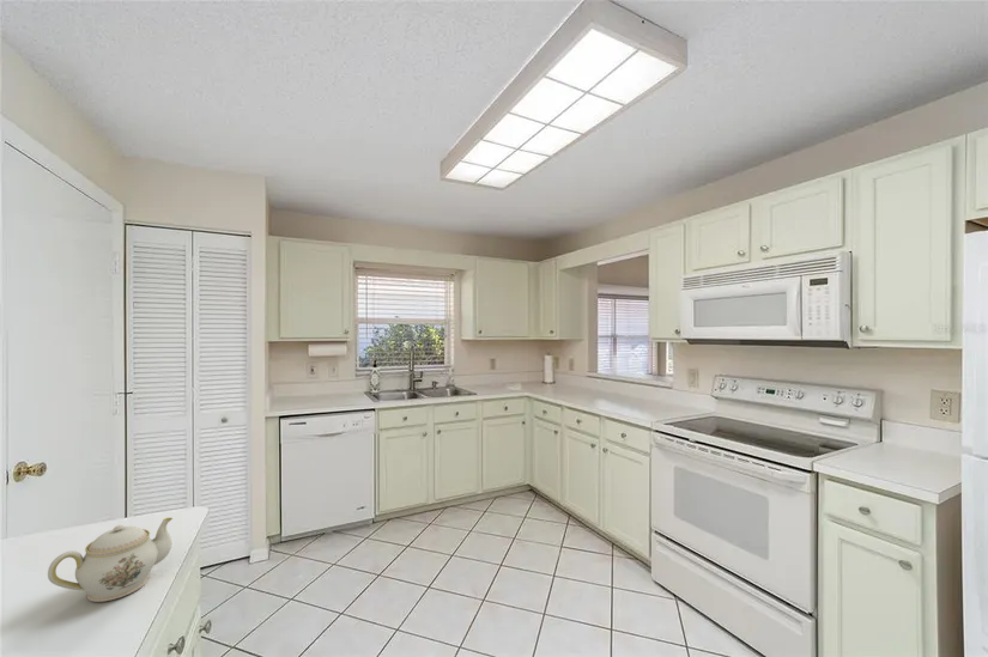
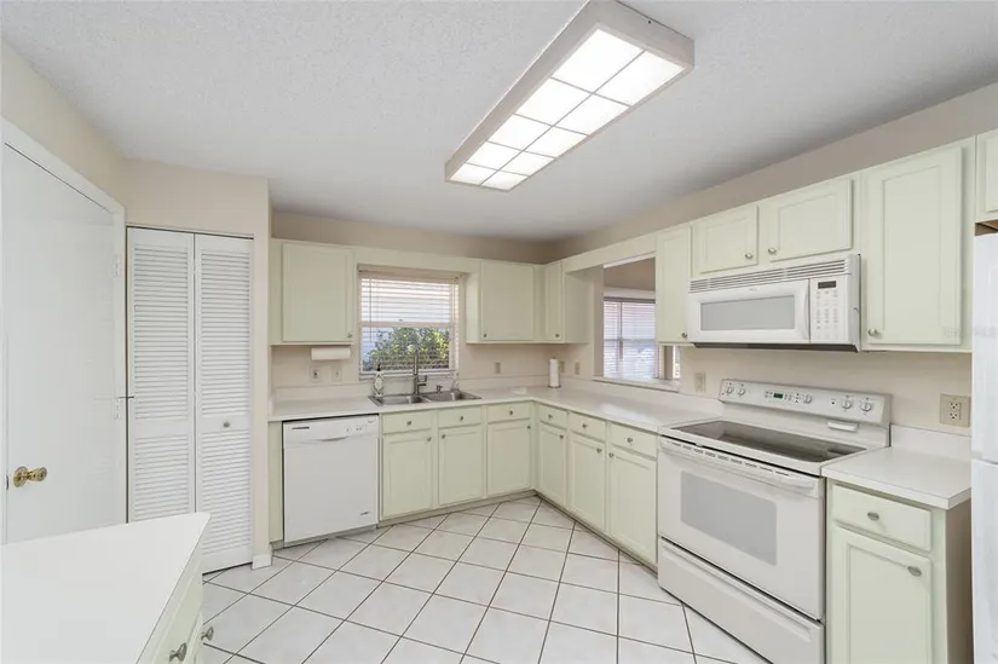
- teapot [47,517,174,603]
